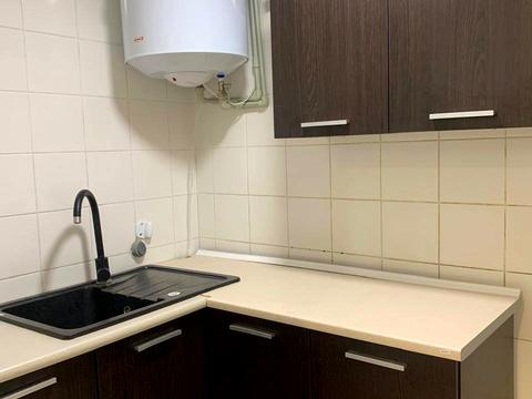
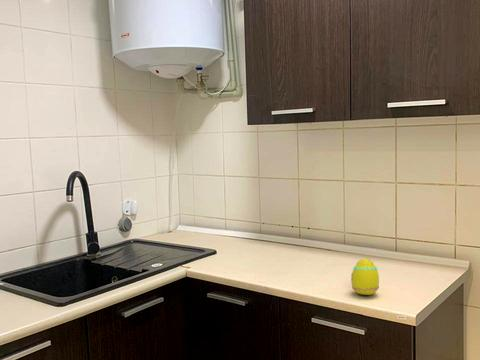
+ egg [350,258,380,296]
